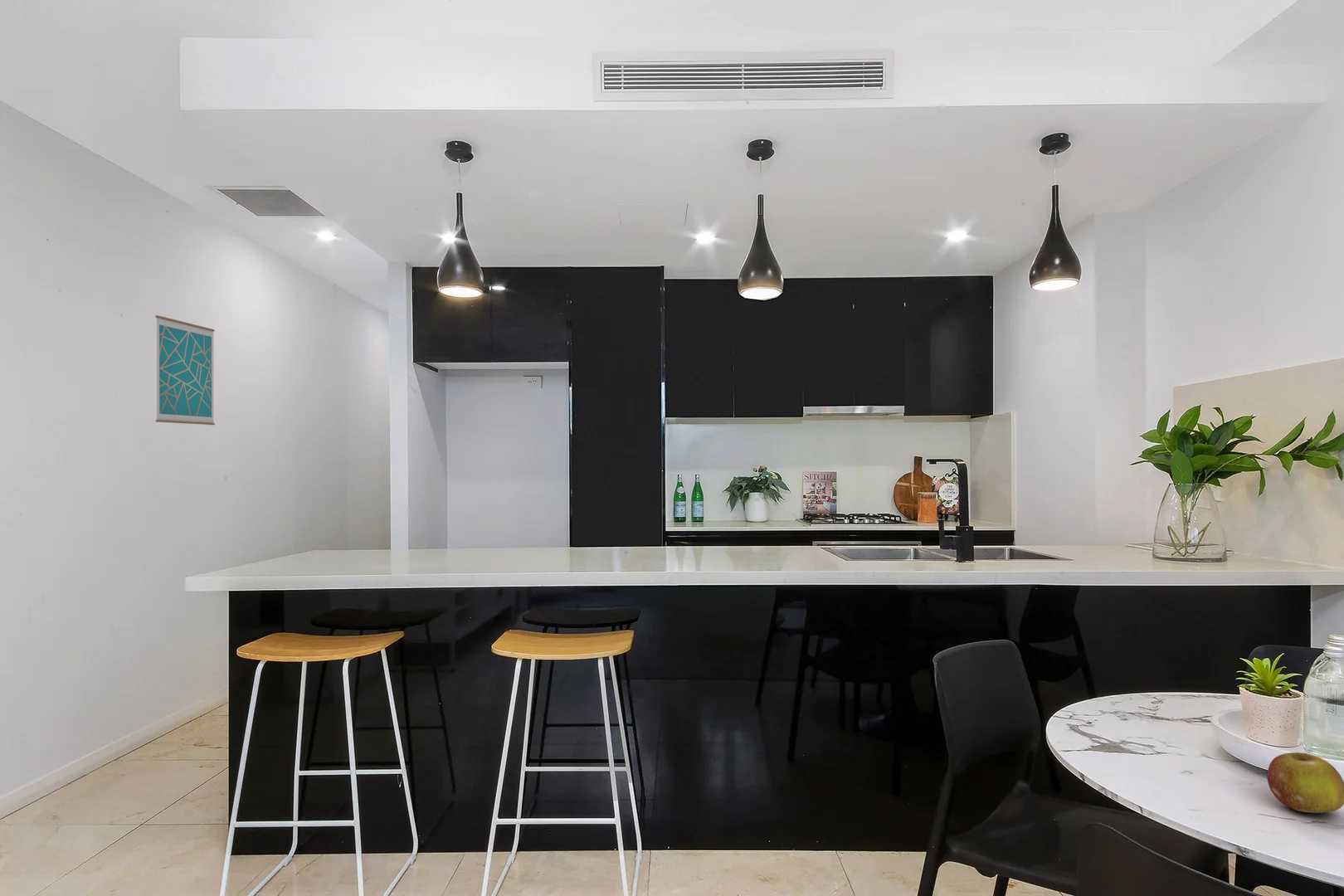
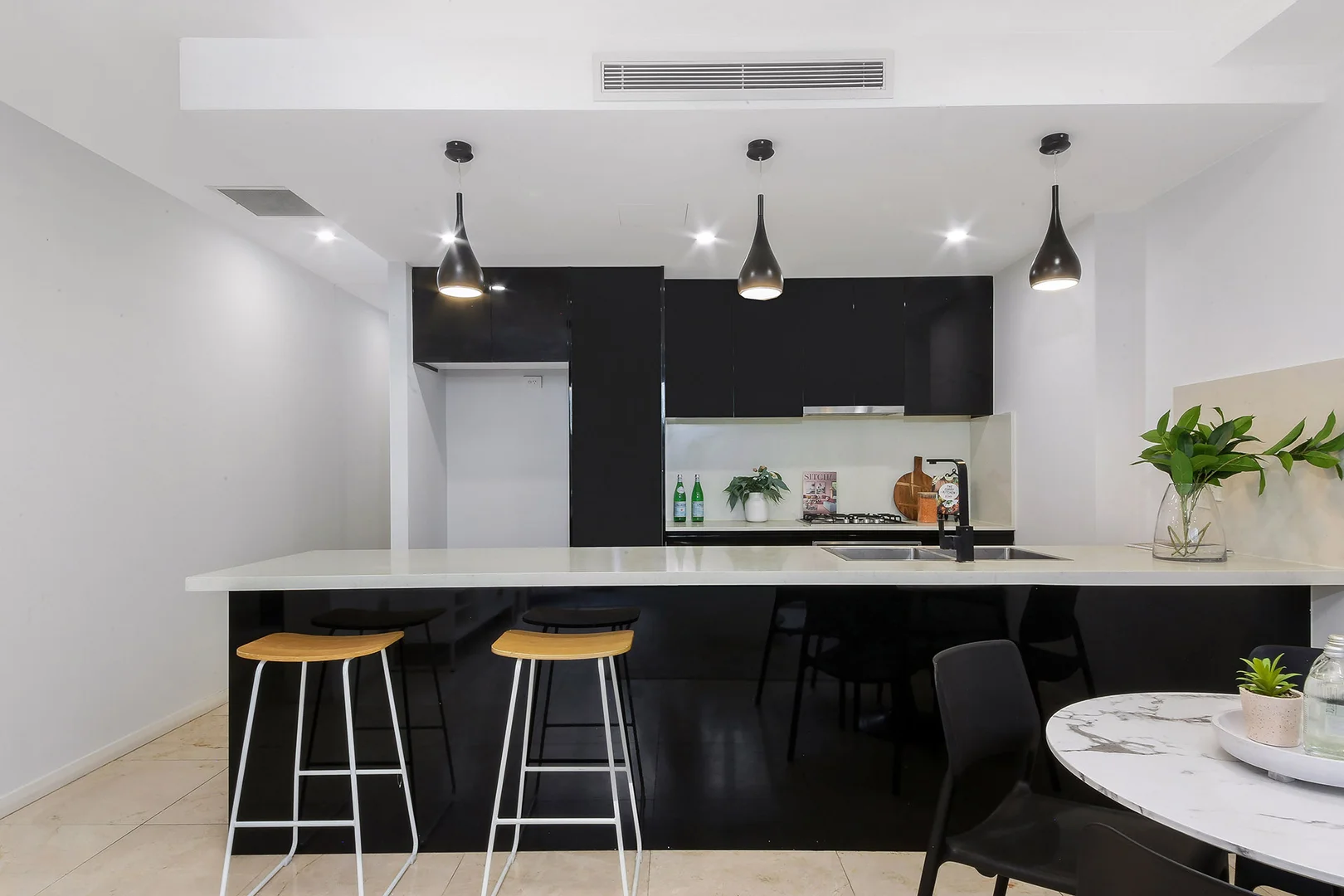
- wall art [154,314,216,426]
- fruit [1266,752,1344,814]
